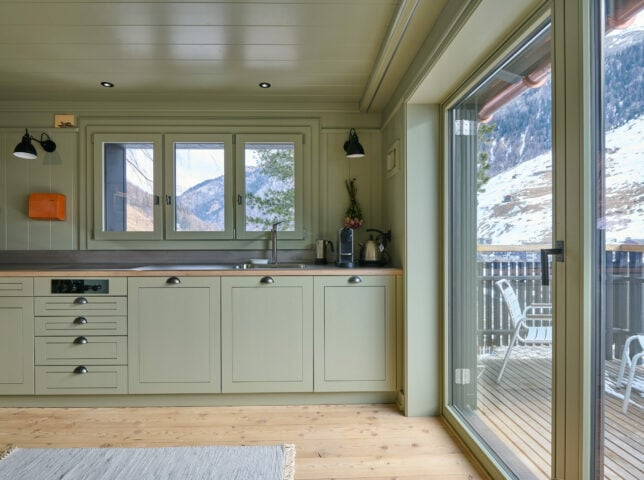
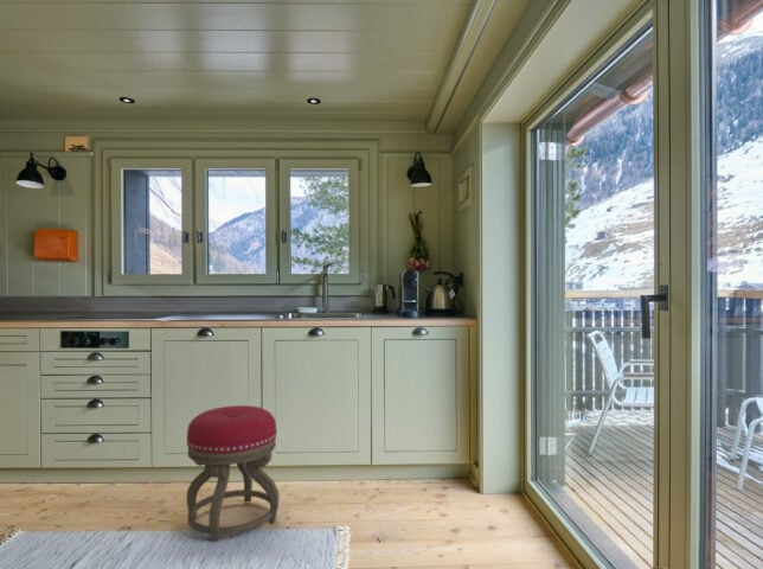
+ stool [186,404,280,543]
